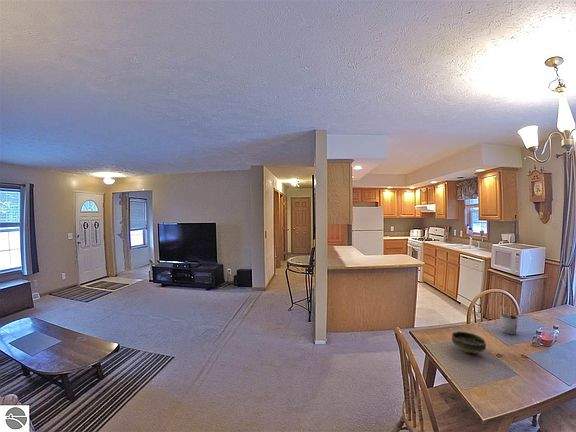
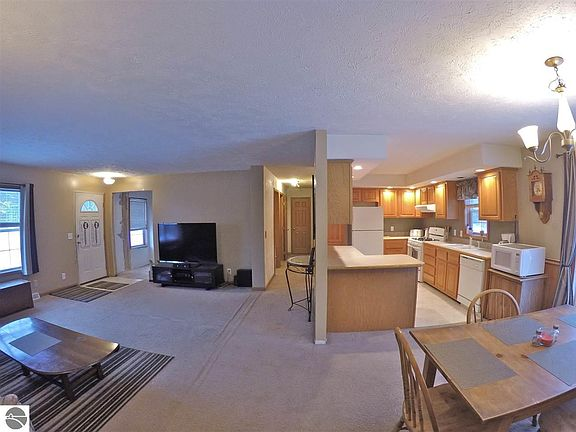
- cup [499,313,519,336]
- bowl [451,330,487,355]
